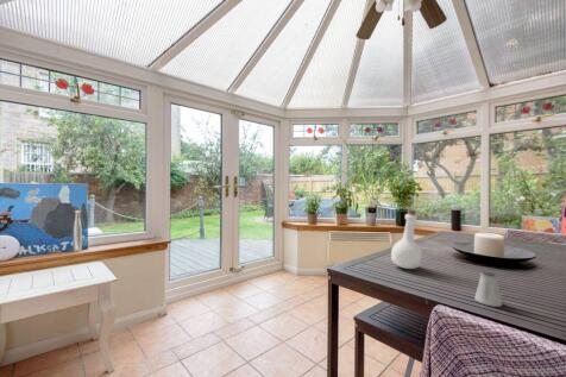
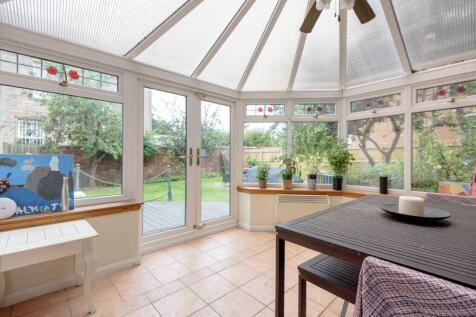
- bottle [390,208,423,270]
- saltshaker [473,270,503,308]
